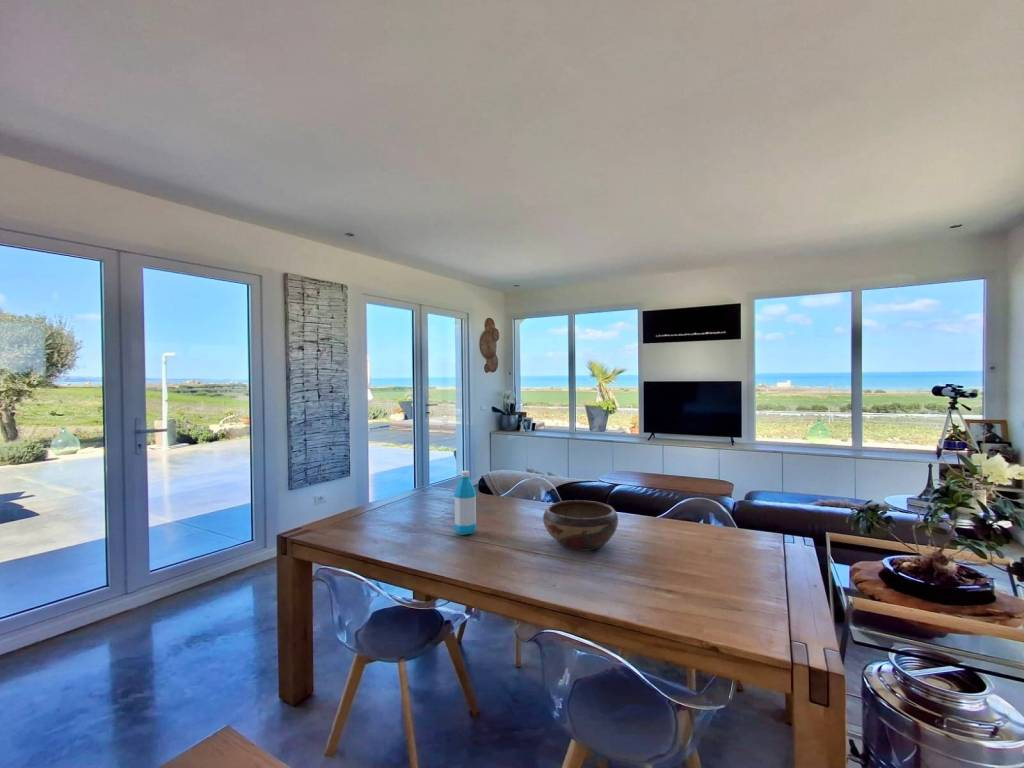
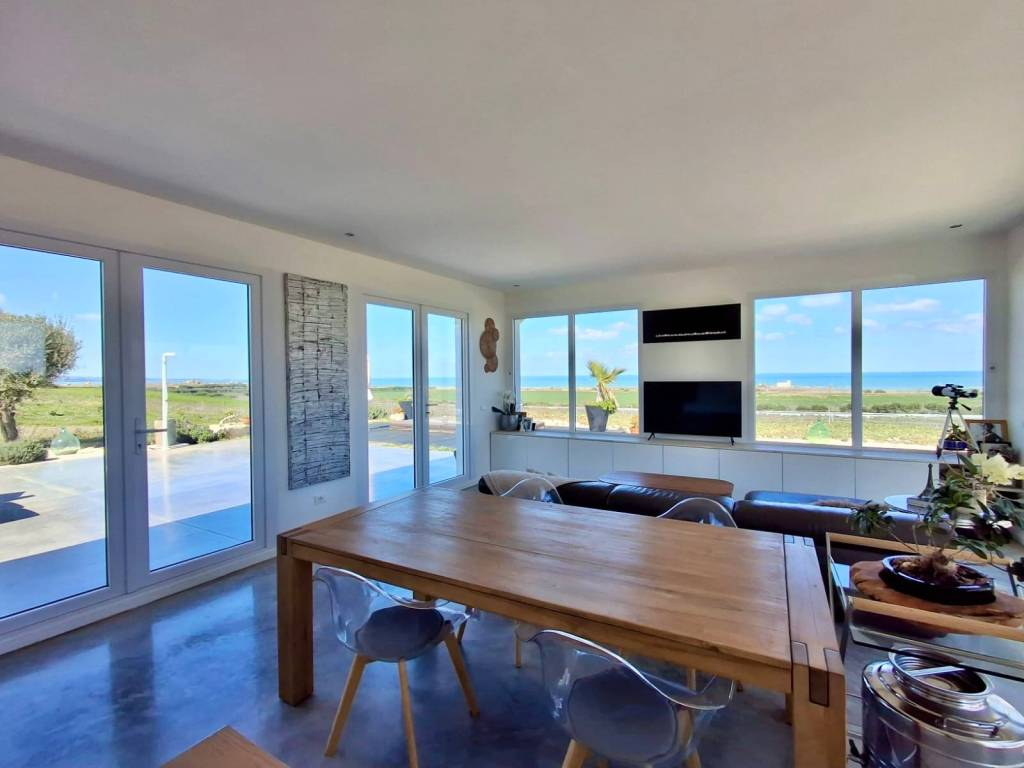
- decorative bowl [542,499,619,552]
- water bottle [453,470,477,536]
